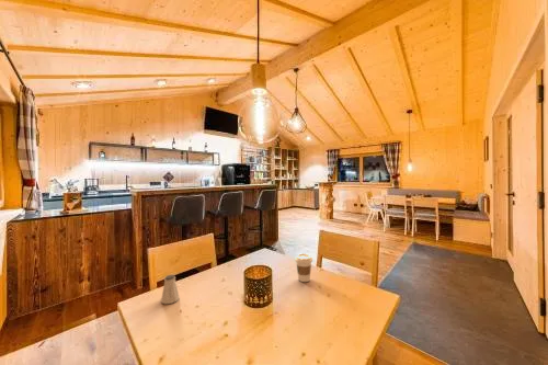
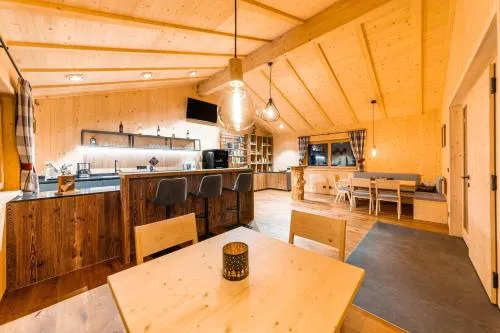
- saltshaker [160,274,181,305]
- coffee cup [294,252,313,283]
